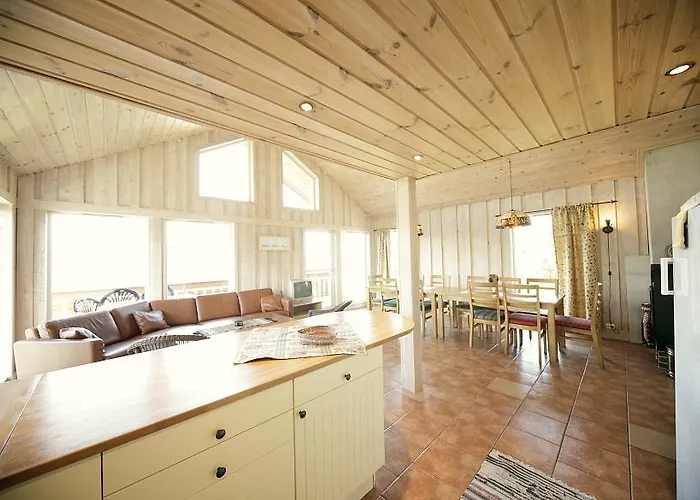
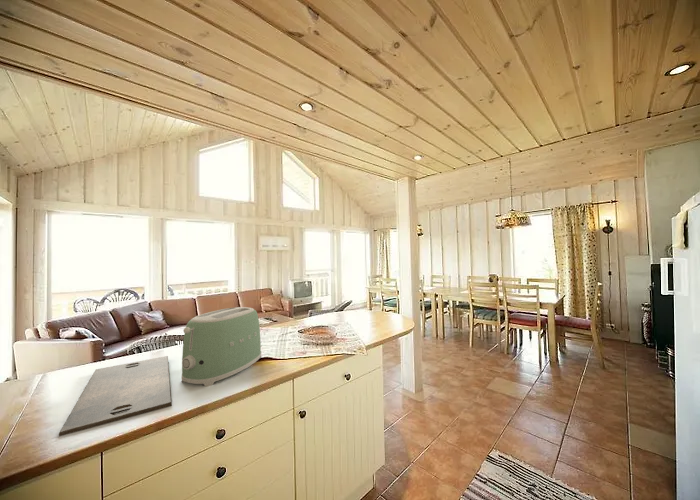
+ toaster [181,306,262,387]
+ cutting board [58,355,173,437]
